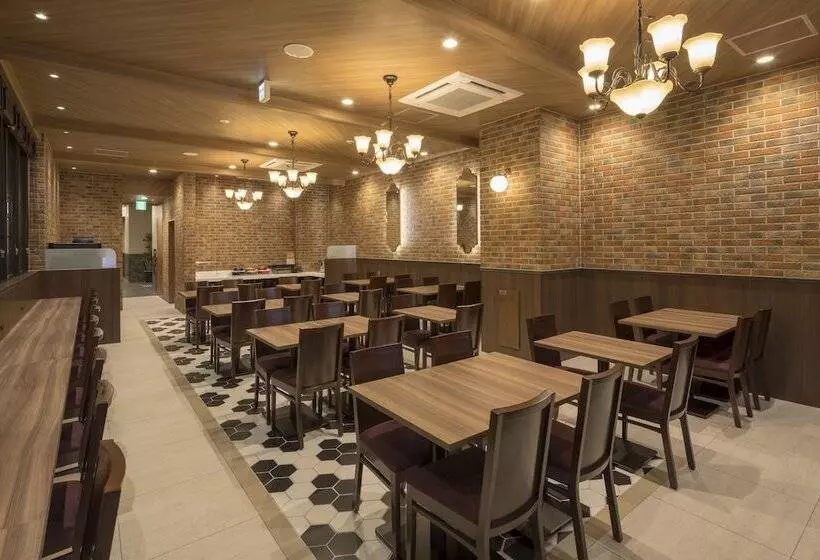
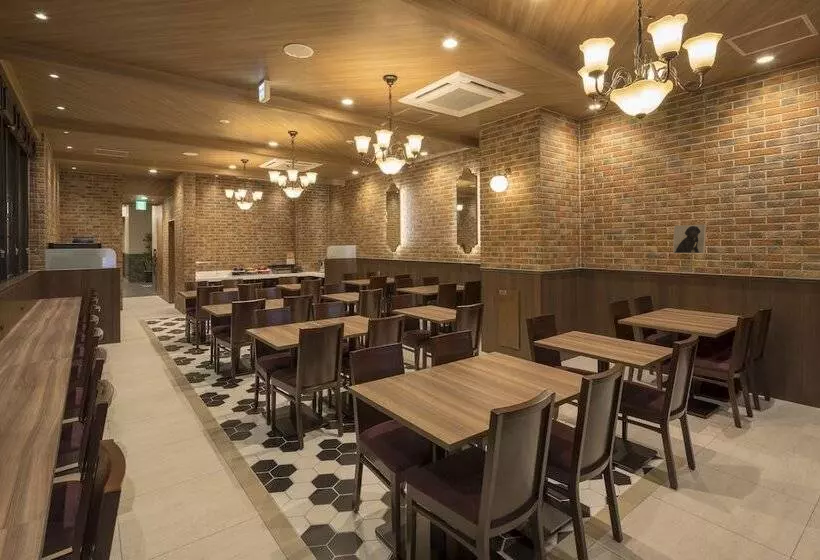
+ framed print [672,223,707,254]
